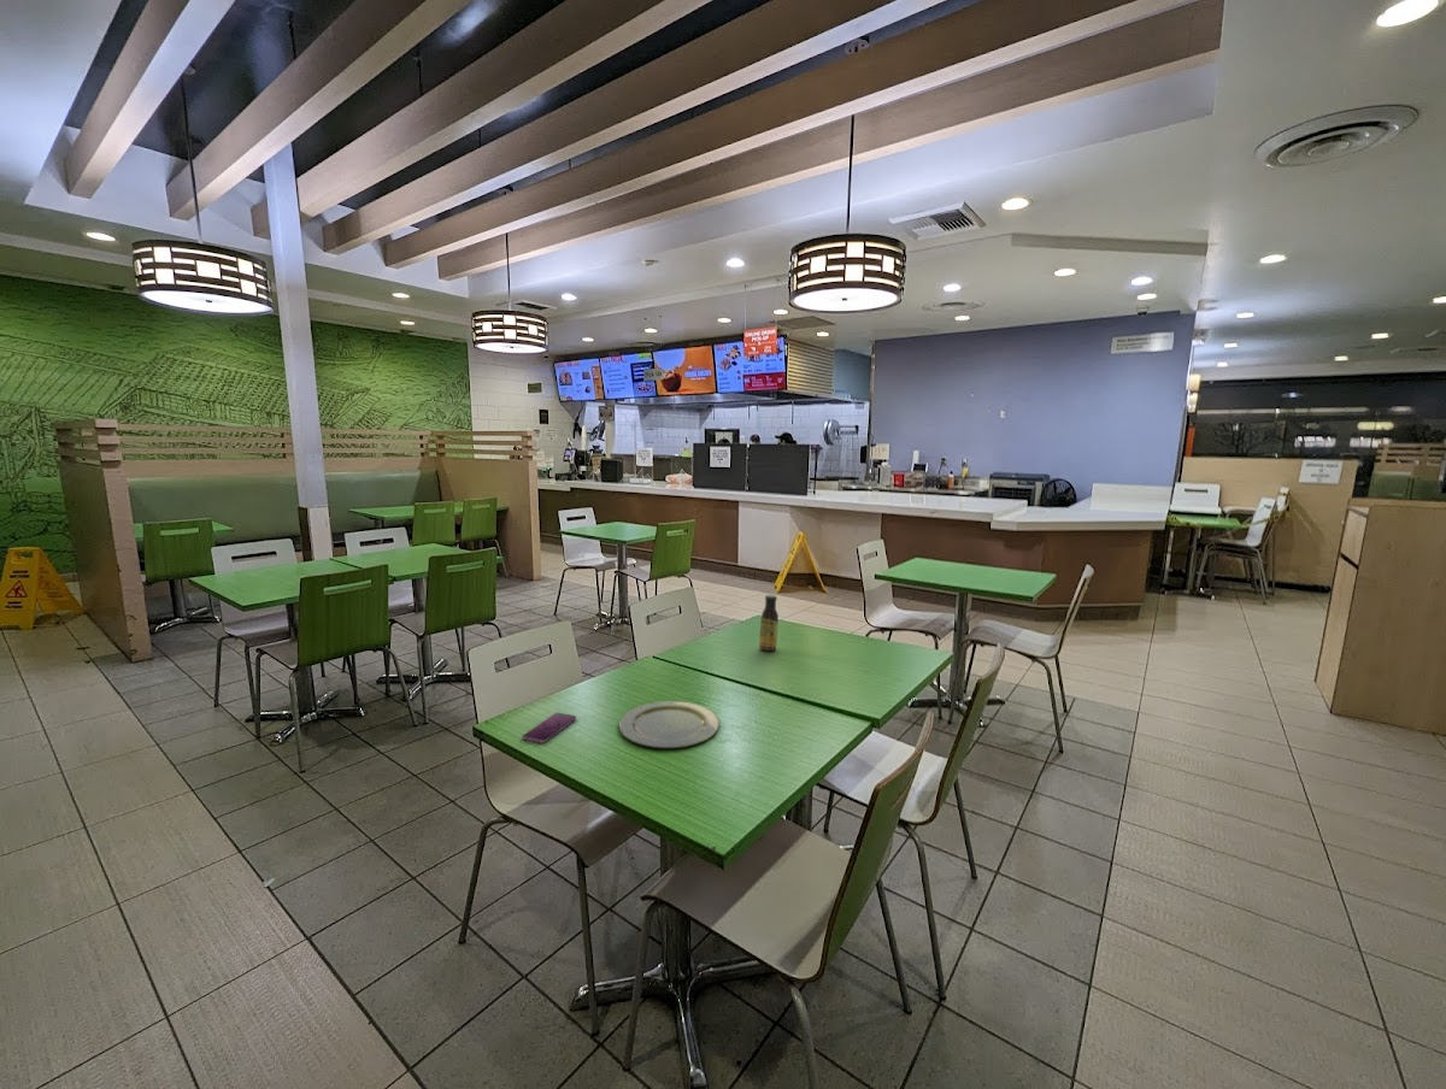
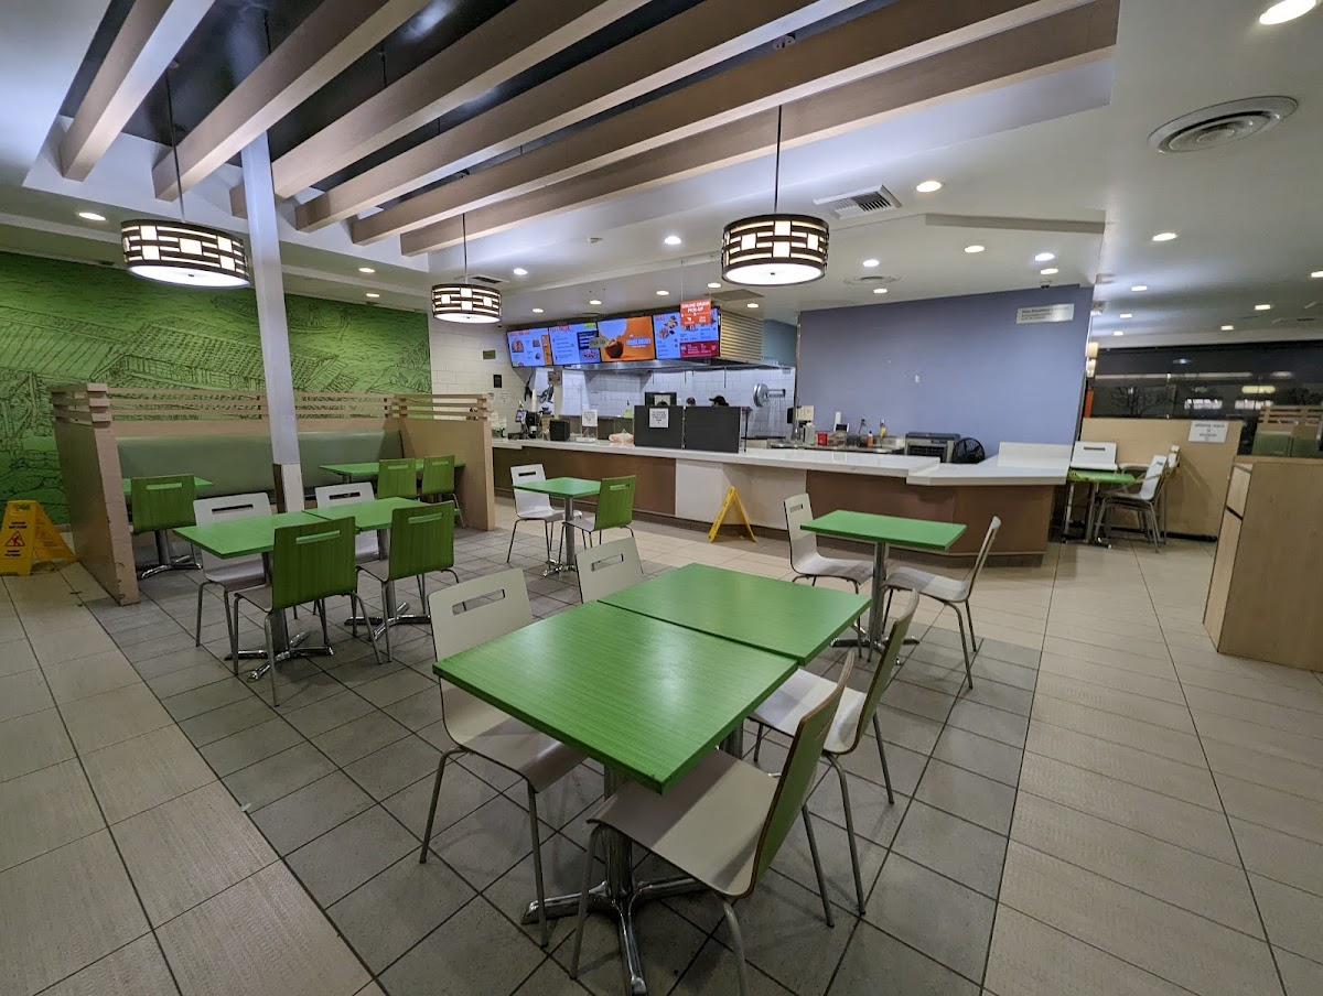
- smartphone [521,712,577,744]
- sauce bottle [758,594,780,652]
- plate [618,700,721,749]
